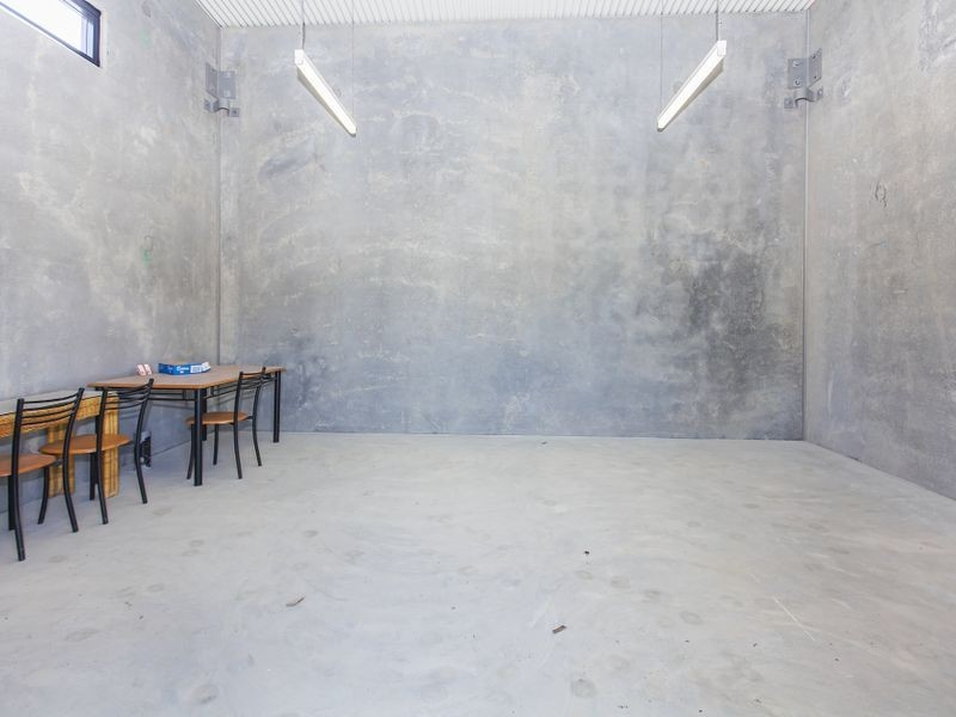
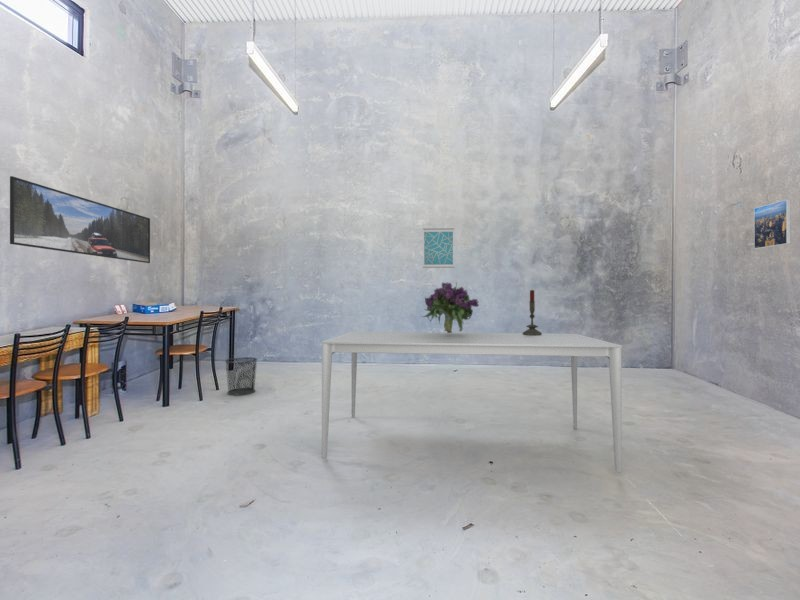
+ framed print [9,175,151,264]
+ waste bin [224,356,259,396]
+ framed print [753,198,792,250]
+ candle [522,289,543,336]
+ dining table [320,331,623,474]
+ wall art [422,227,455,269]
+ bouquet [421,282,480,334]
